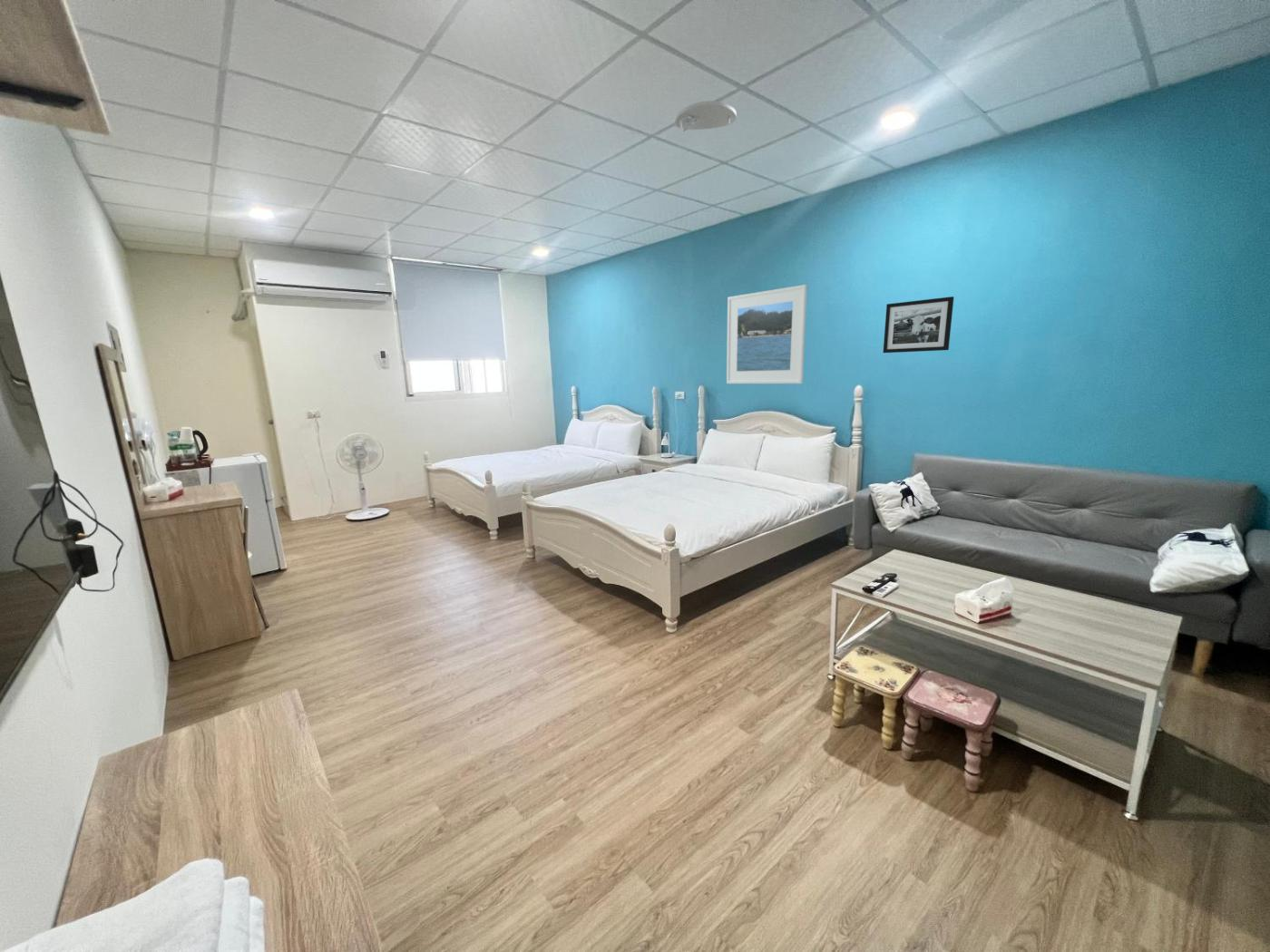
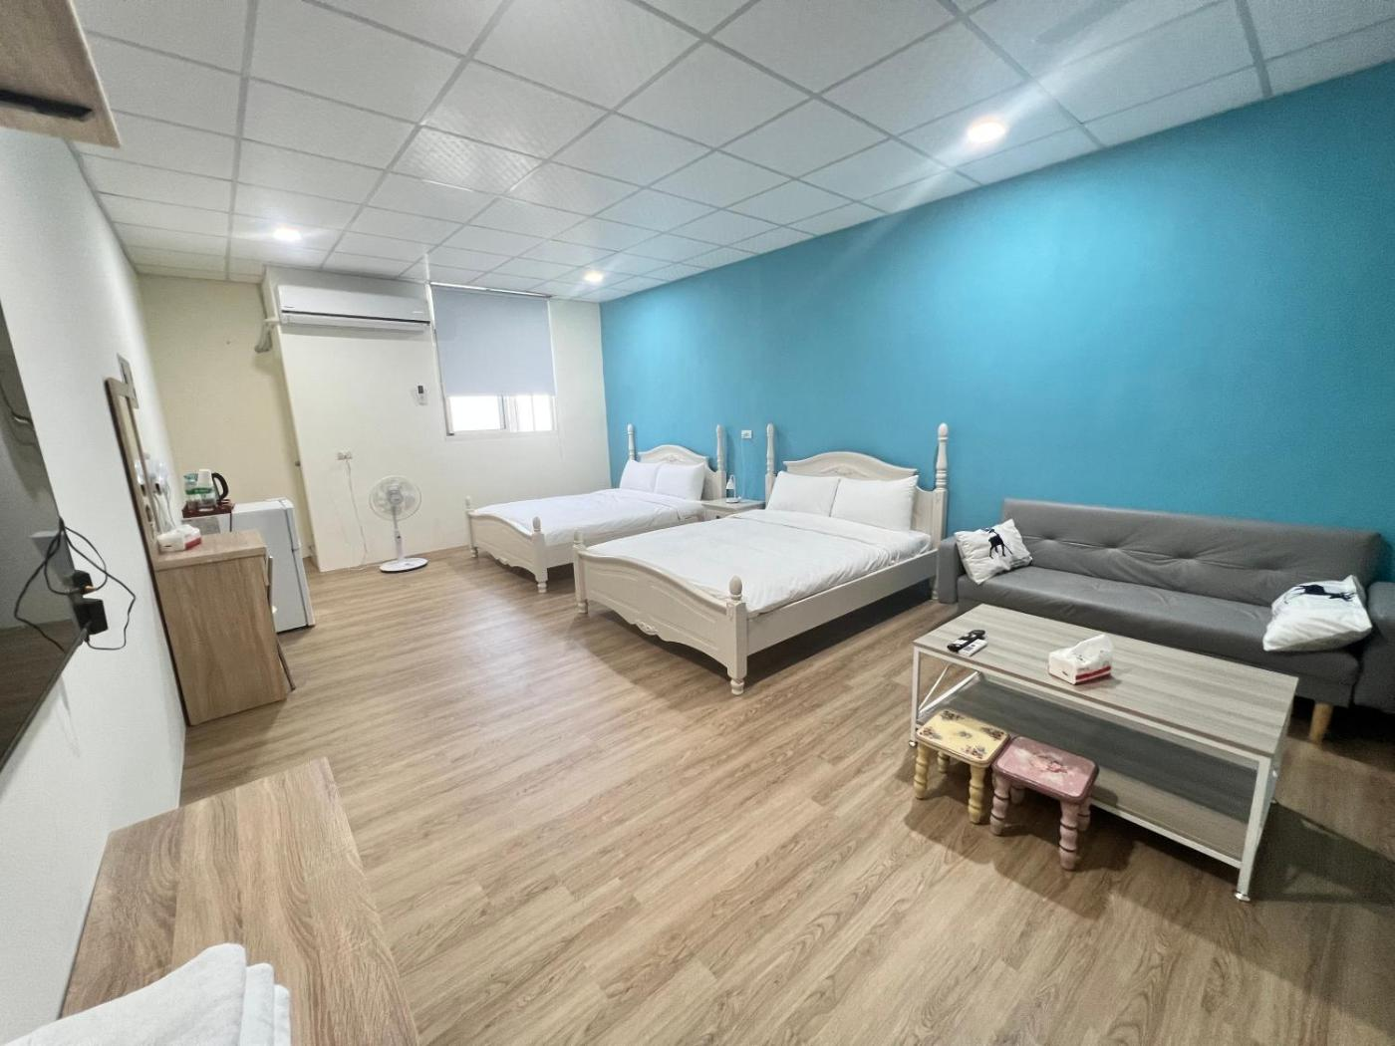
- smoke detector [674,100,738,134]
- picture frame [883,296,954,354]
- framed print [726,284,808,384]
